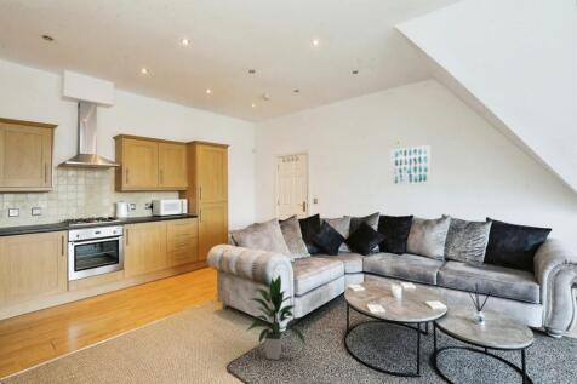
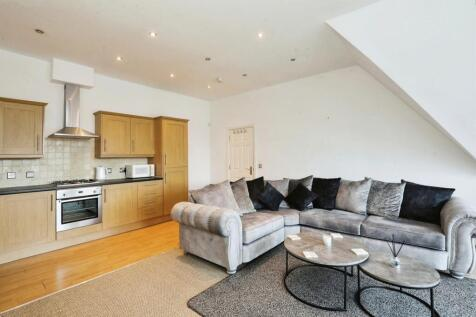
- wall art [390,144,432,187]
- indoor plant [246,274,307,361]
